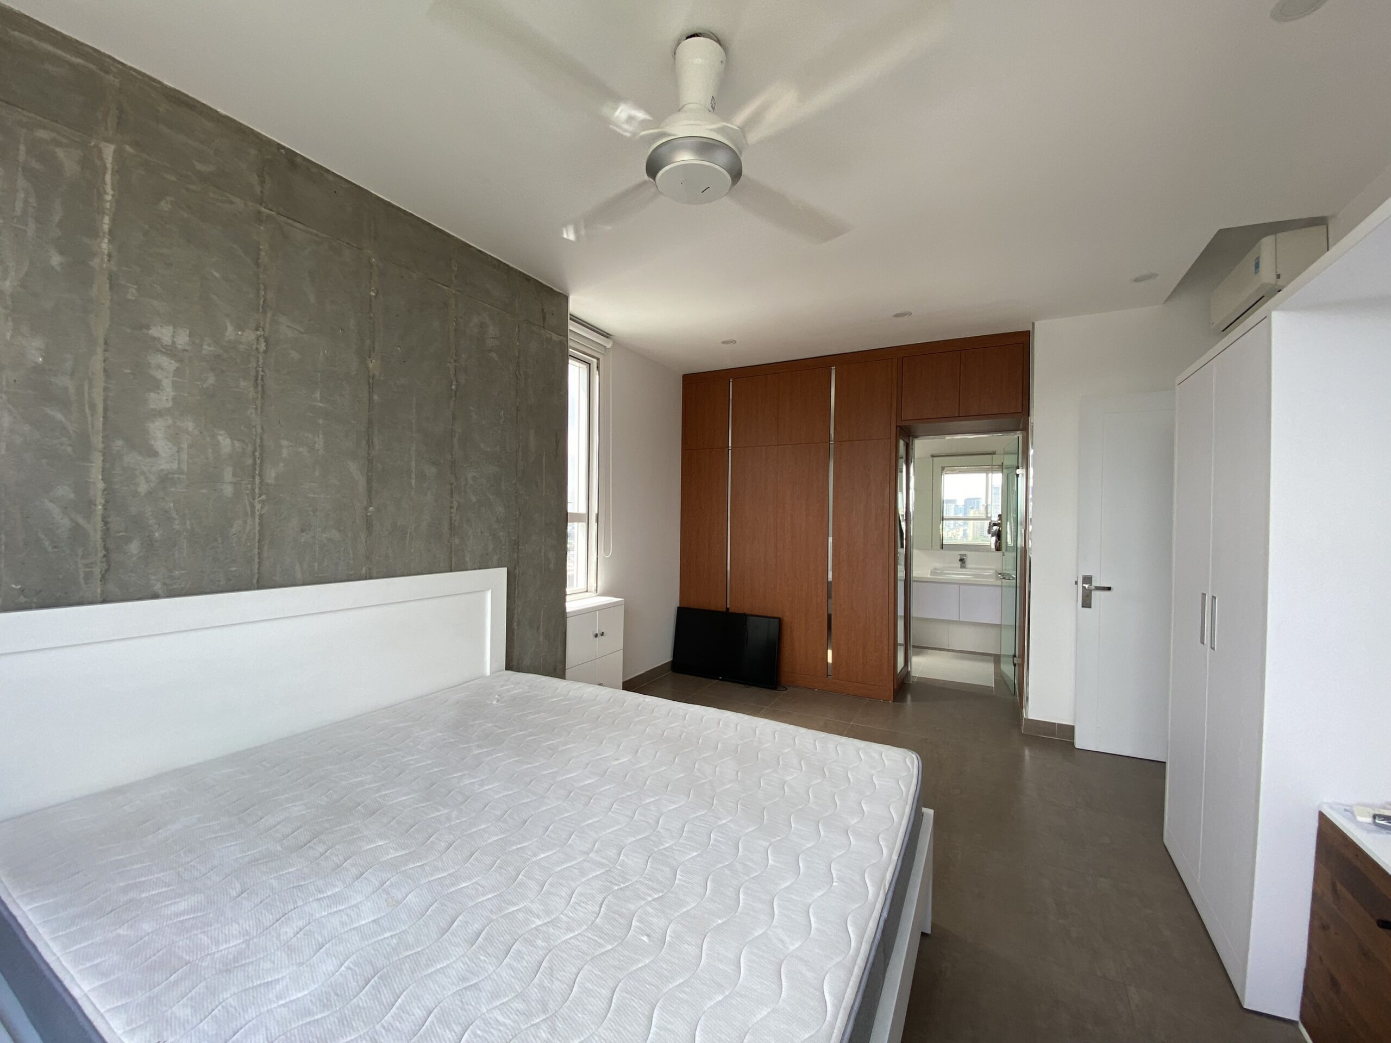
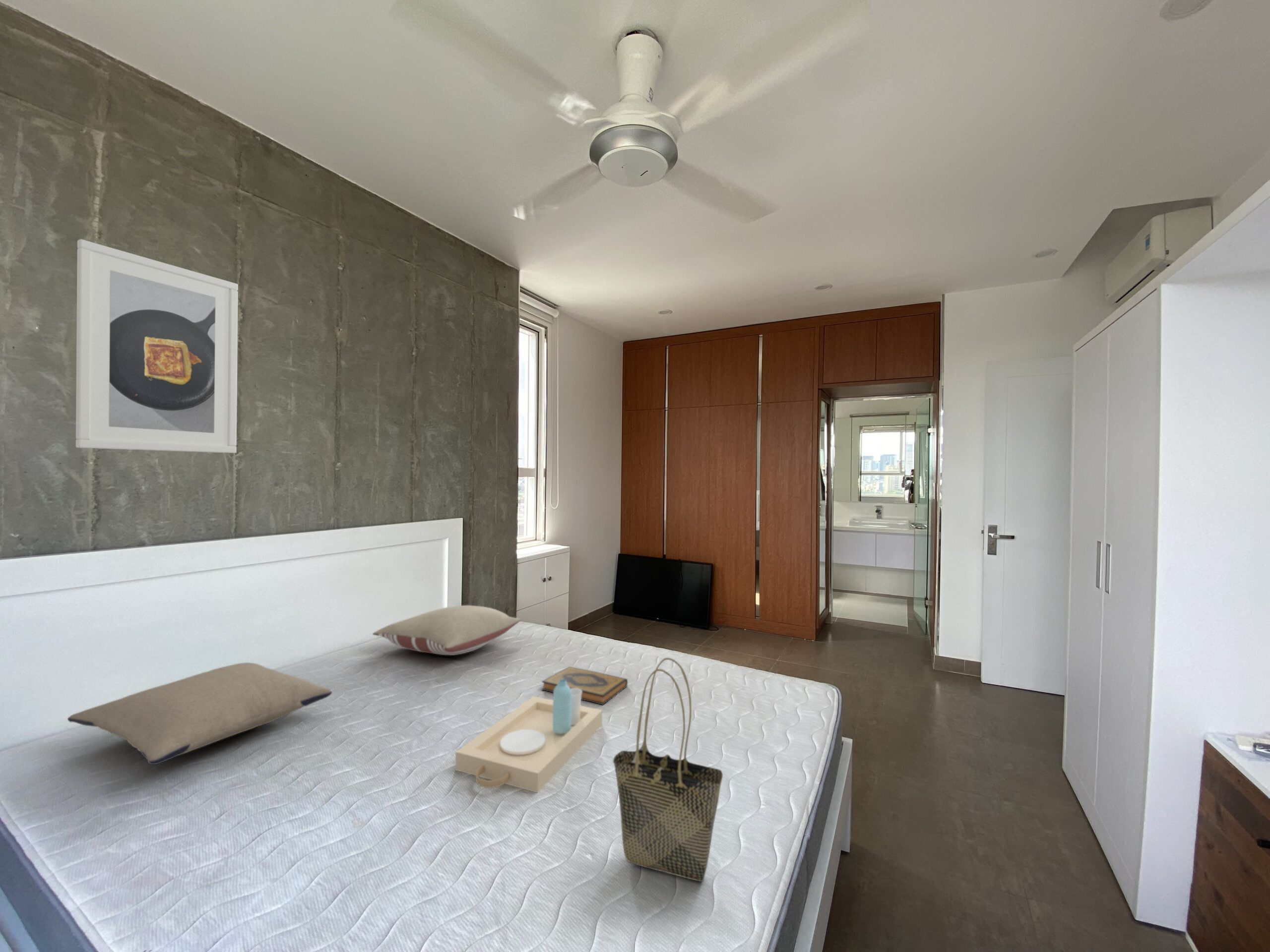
+ hardback book [541,666,628,706]
+ serving tray [455,679,603,793]
+ tote bag [613,657,723,882]
+ pillow [372,605,521,656]
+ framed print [75,238,239,454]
+ pillow [67,662,332,765]
